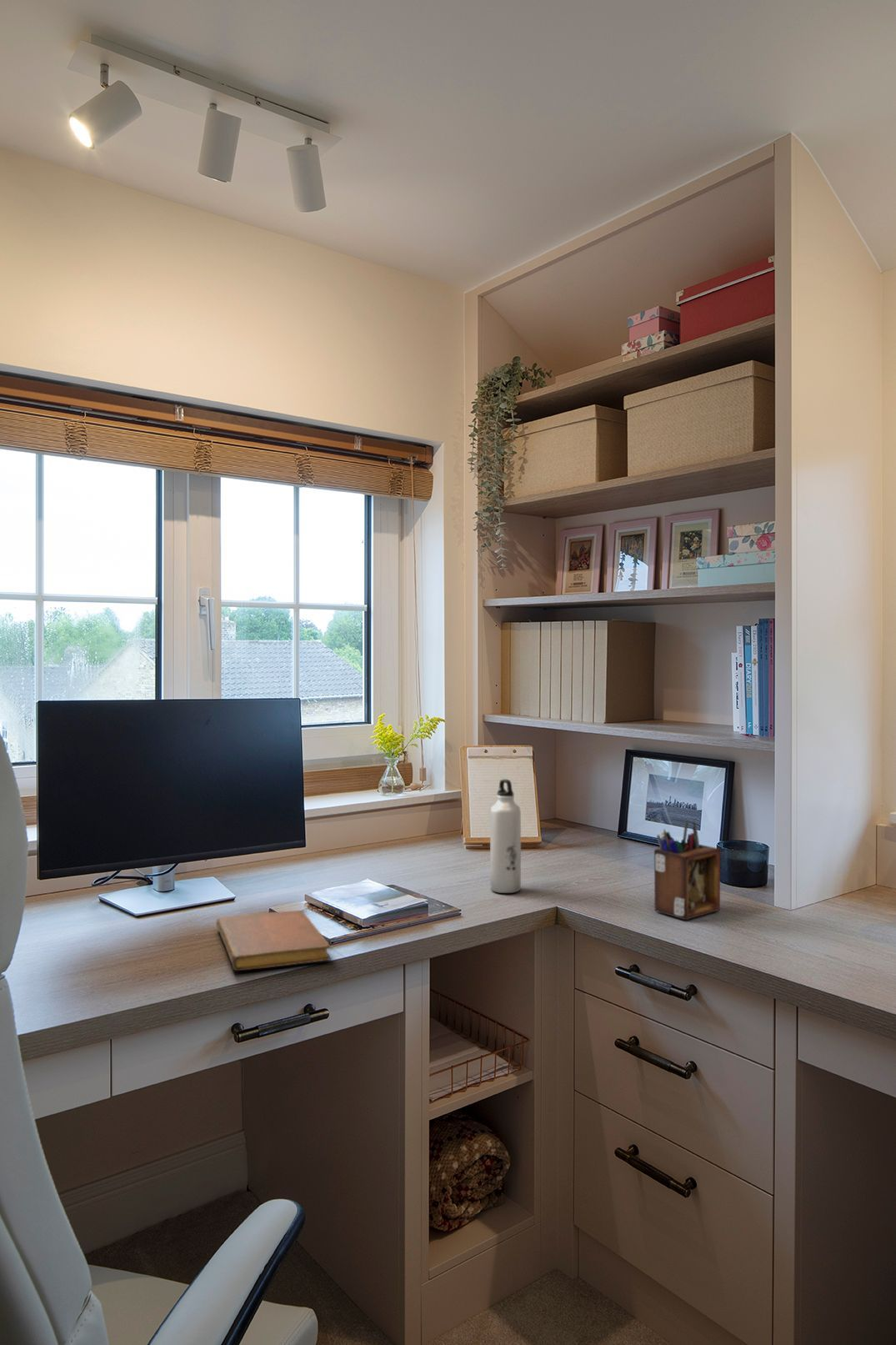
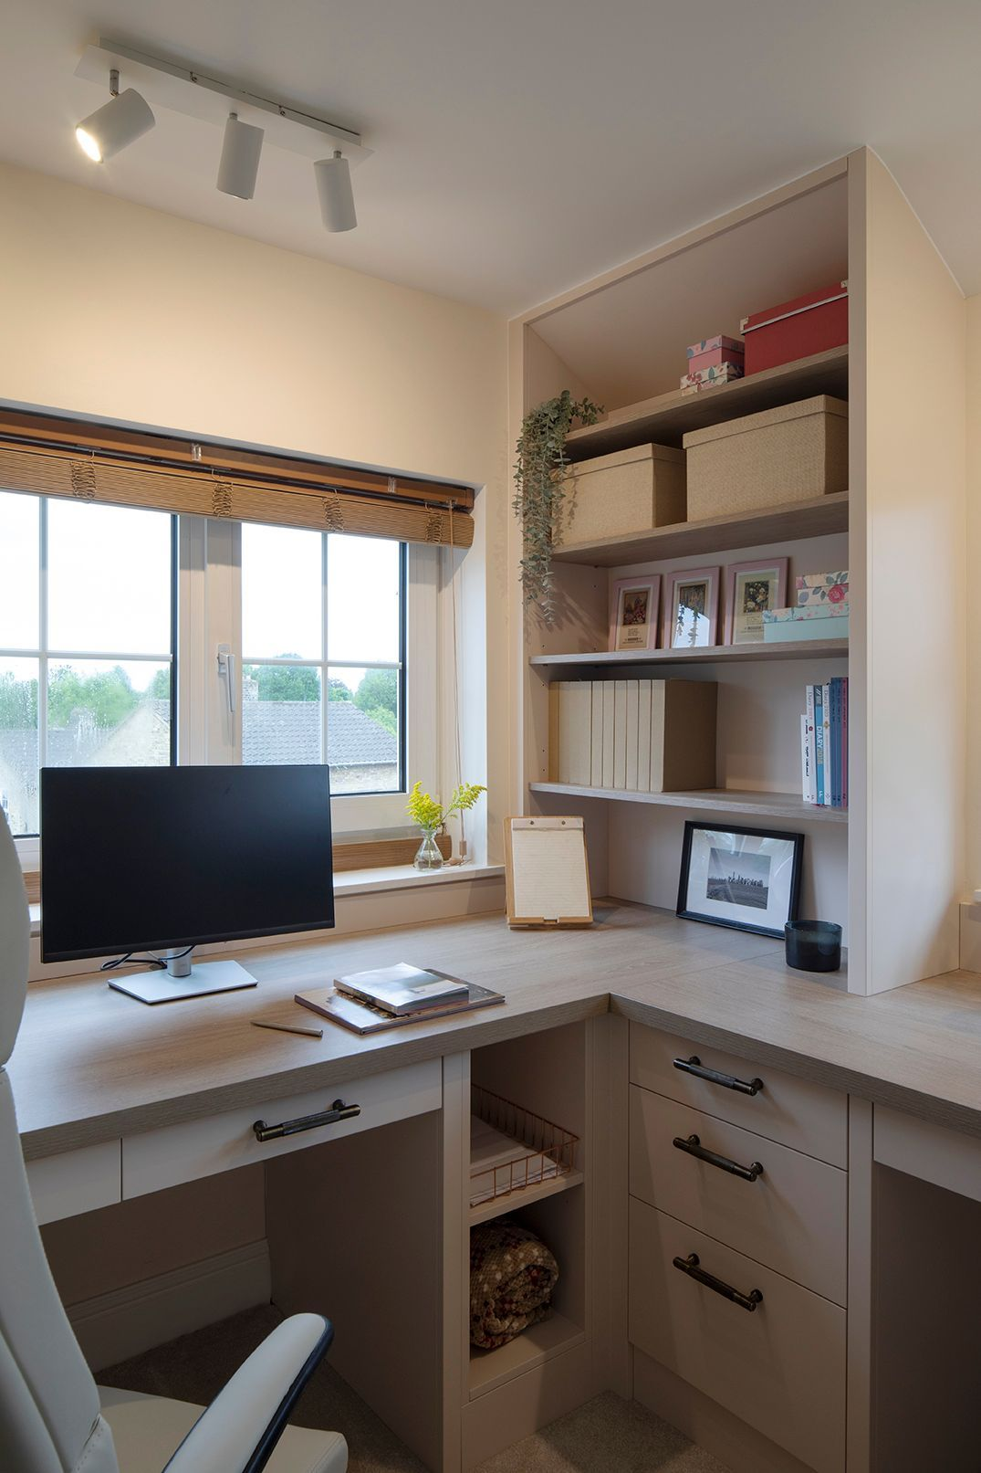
- notebook [216,910,331,971]
- water bottle [489,778,522,894]
- desk organizer [653,821,721,921]
